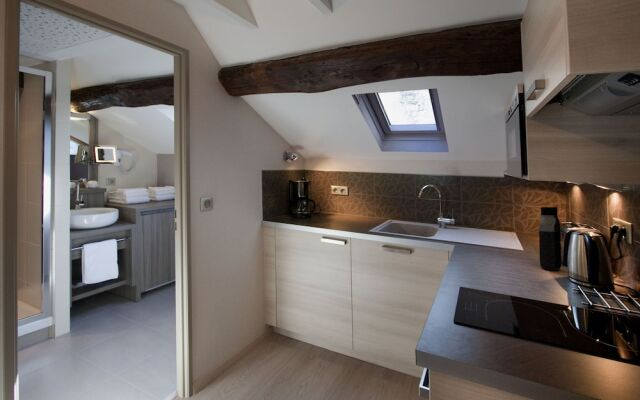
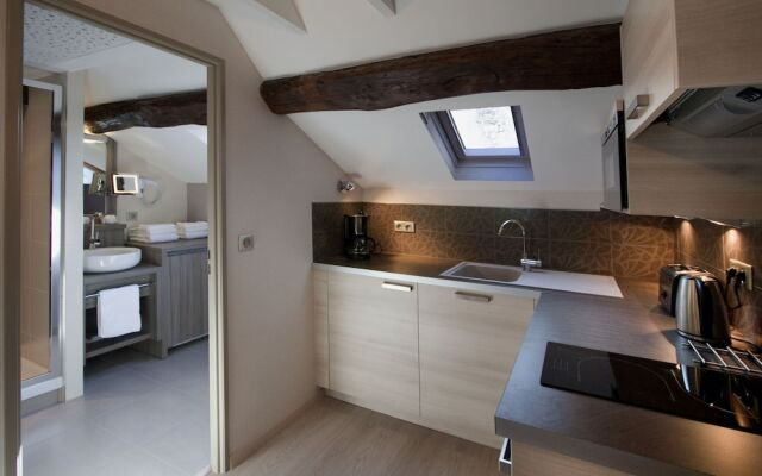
- water bottle [538,206,562,271]
